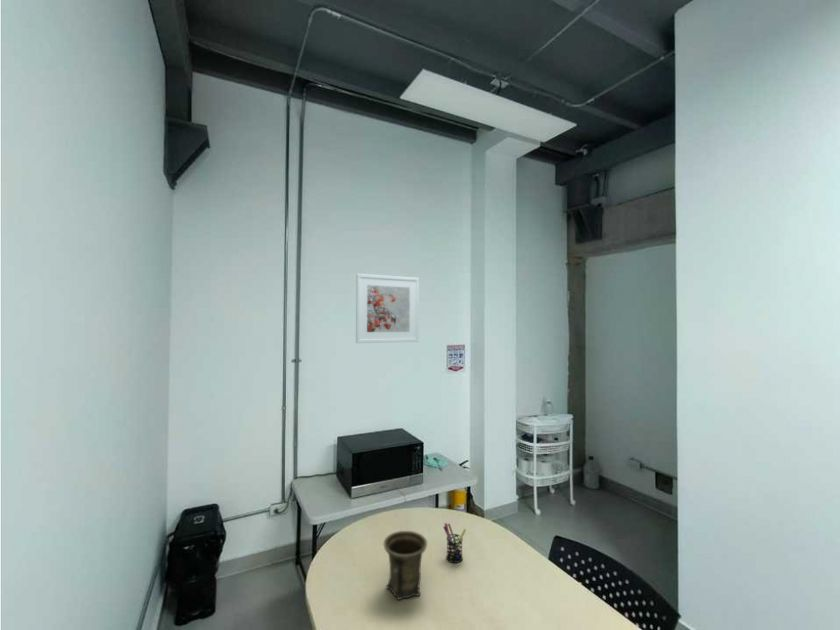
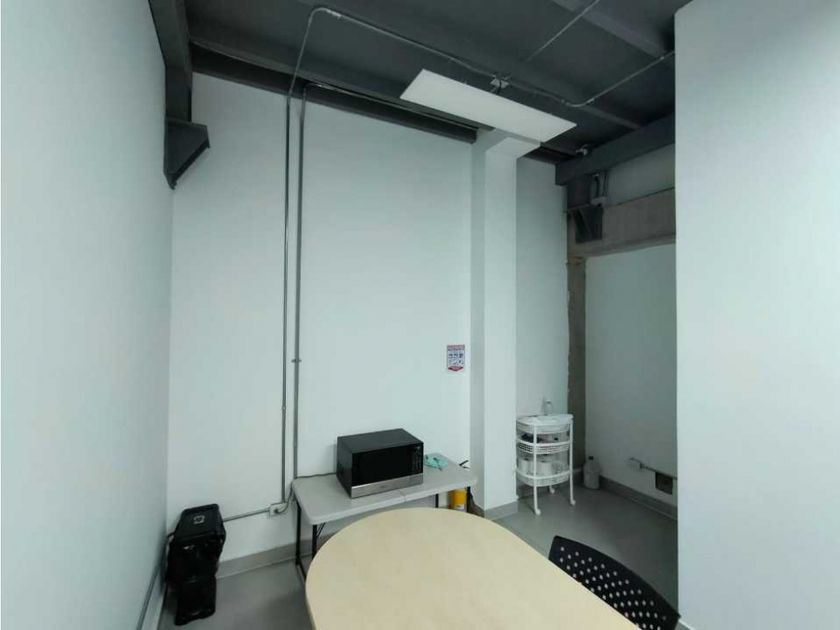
- mug [383,530,428,601]
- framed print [355,273,420,344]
- pen holder [442,522,467,564]
